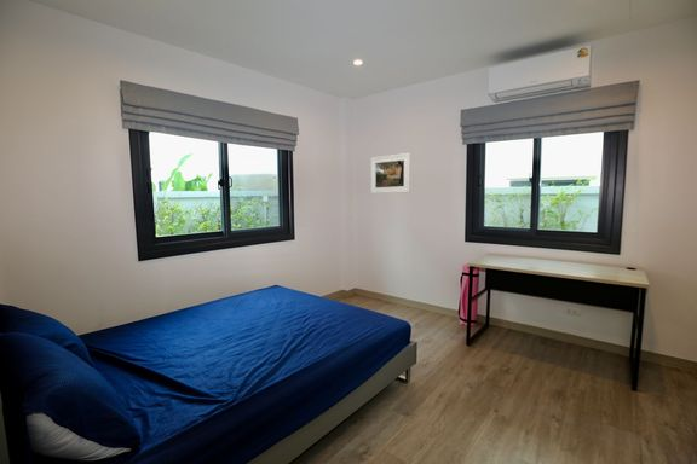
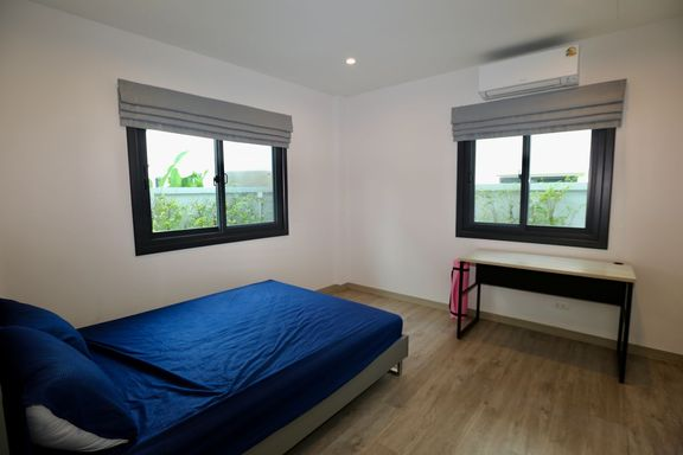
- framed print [369,152,411,195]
